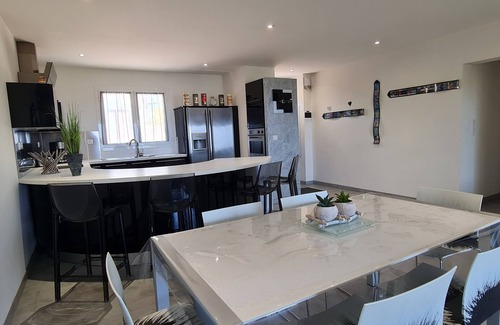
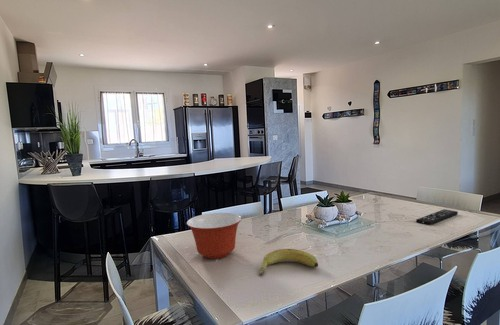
+ remote control [415,208,459,226]
+ mixing bowl [186,212,242,260]
+ banana [258,248,319,276]
